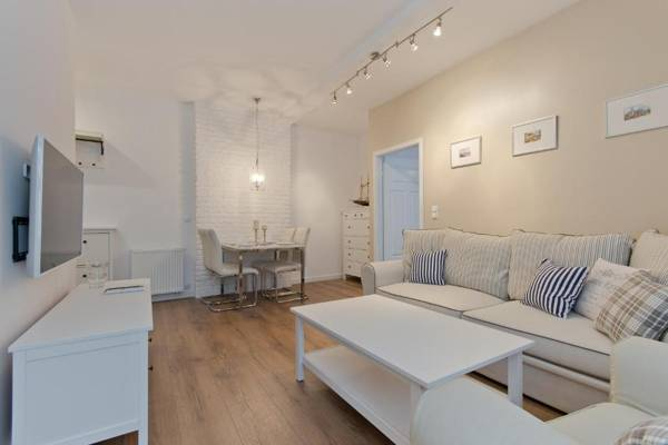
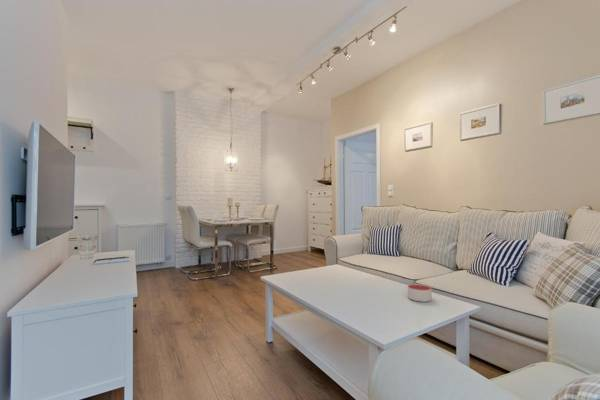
+ candle [407,283,433,303]
